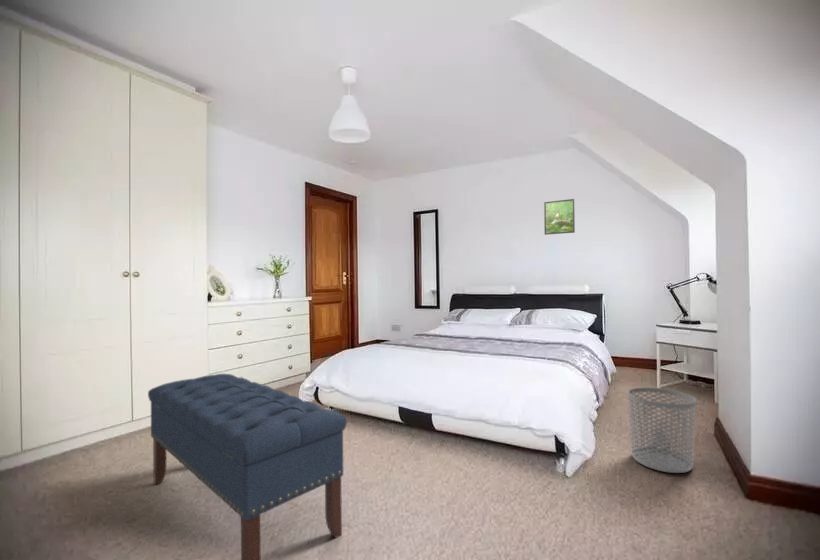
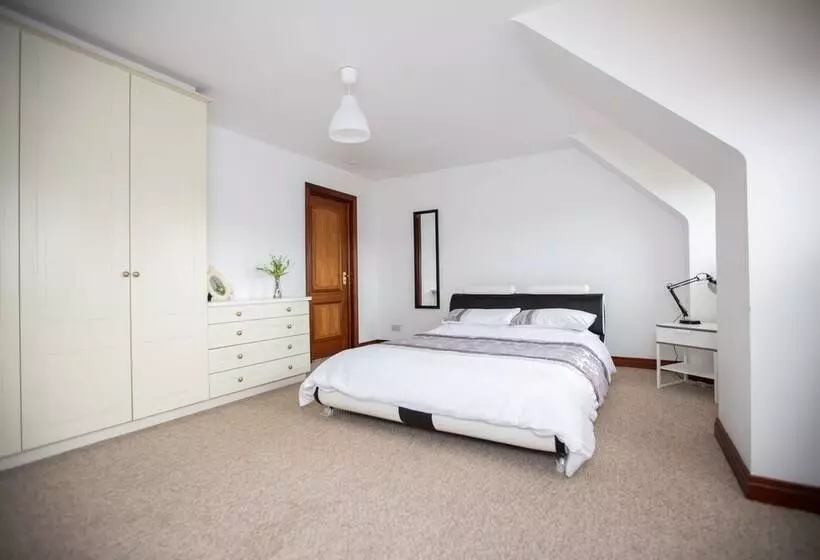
- waste bin [627,387,697,474]
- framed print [543,198,576,236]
- bench [147,373,348,560]
